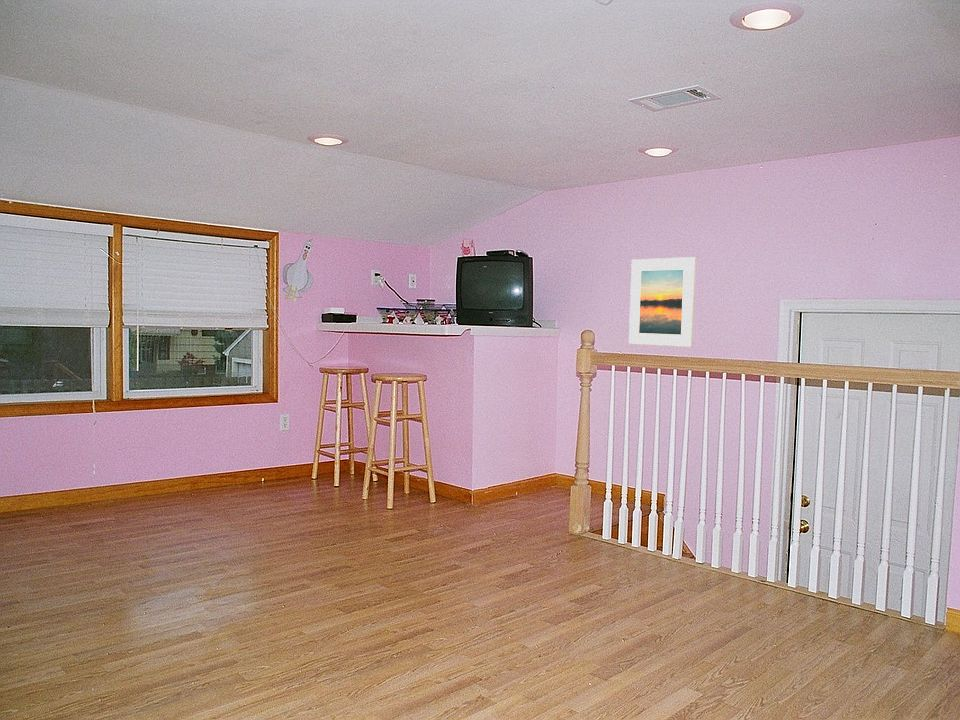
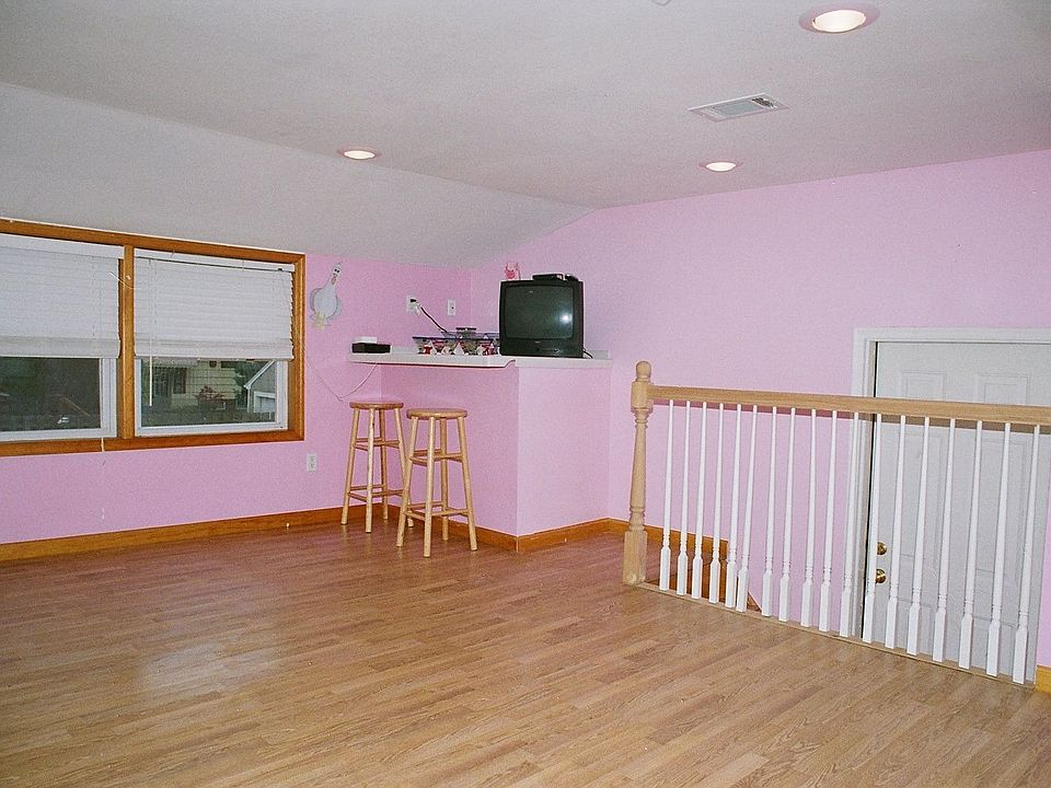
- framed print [628,256,697,348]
